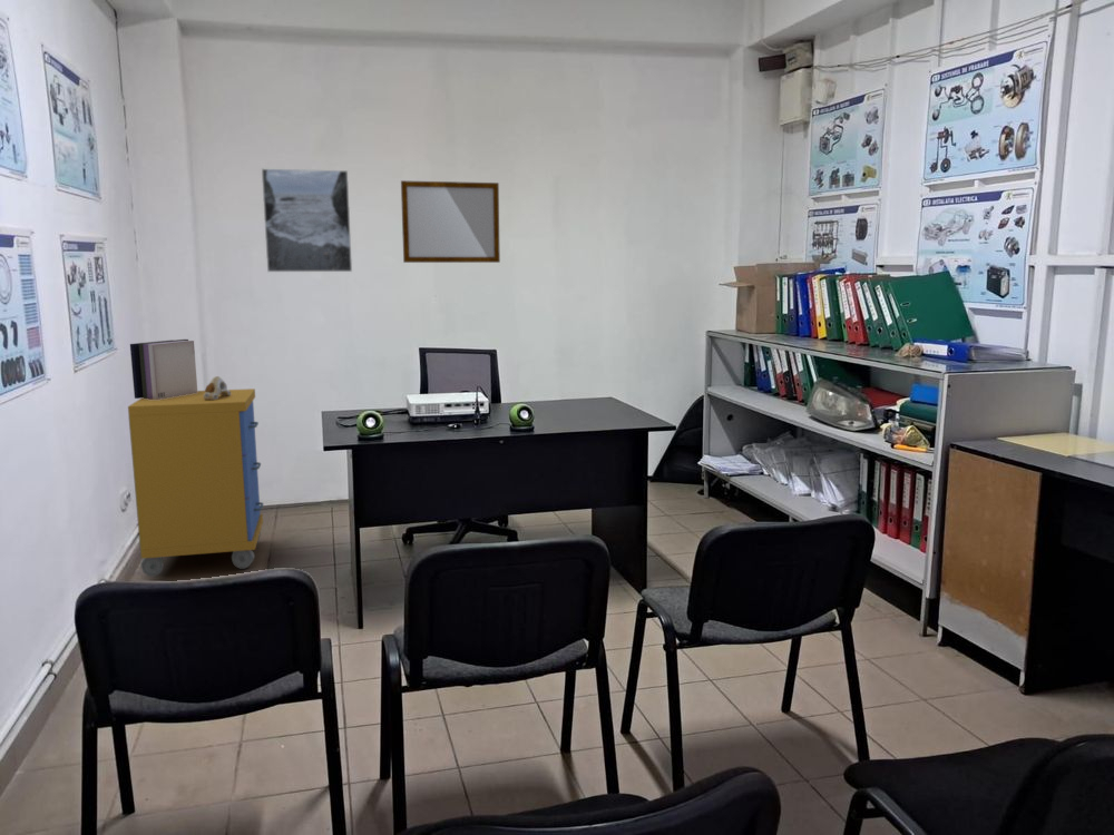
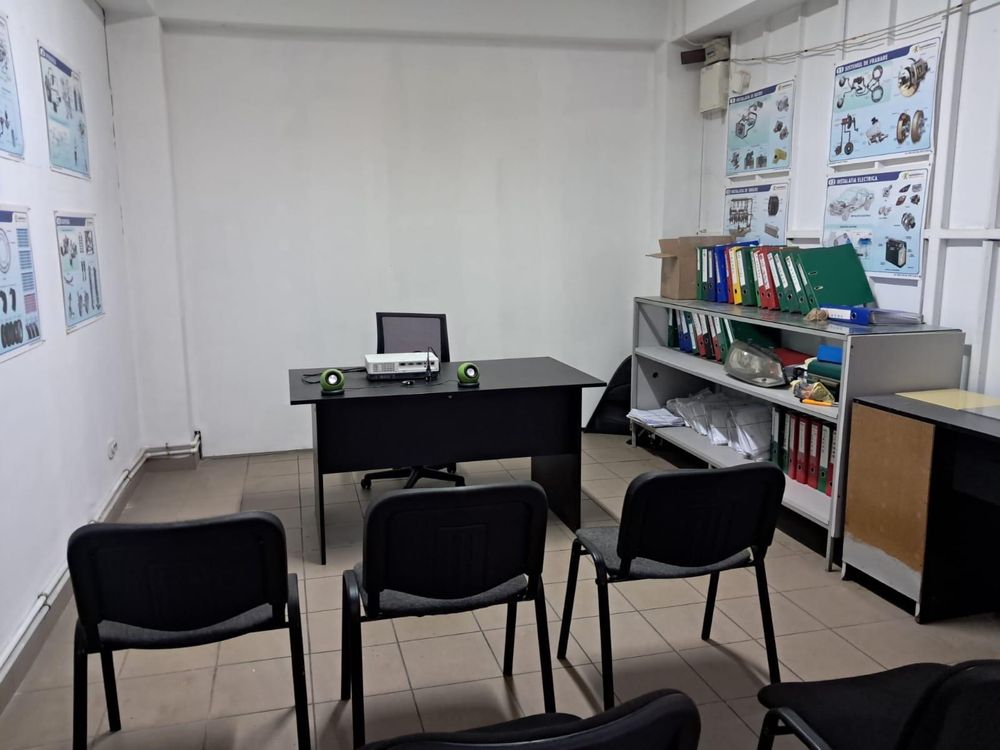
- writing board [400,179,501,264]
- storage cabinet [127,387,265,577]
- mechanical component [204,375,231,400]
- books [129,338,198,400]
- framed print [261,167,353,273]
